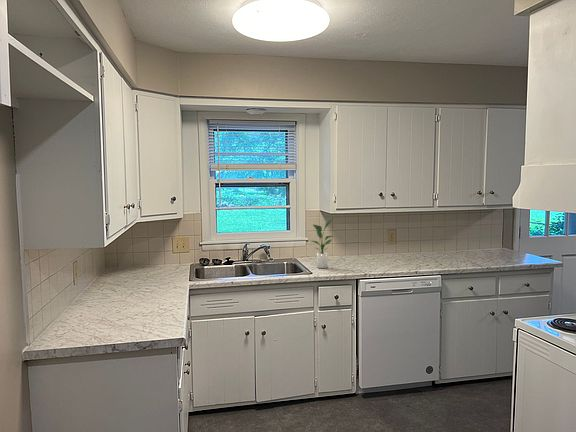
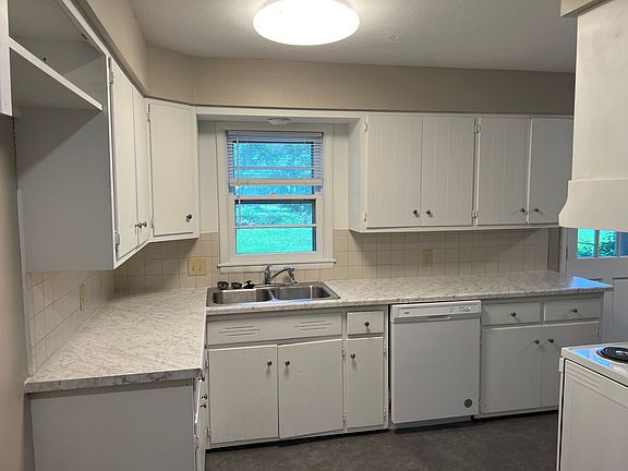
- potted plant [311,217,335,269]
